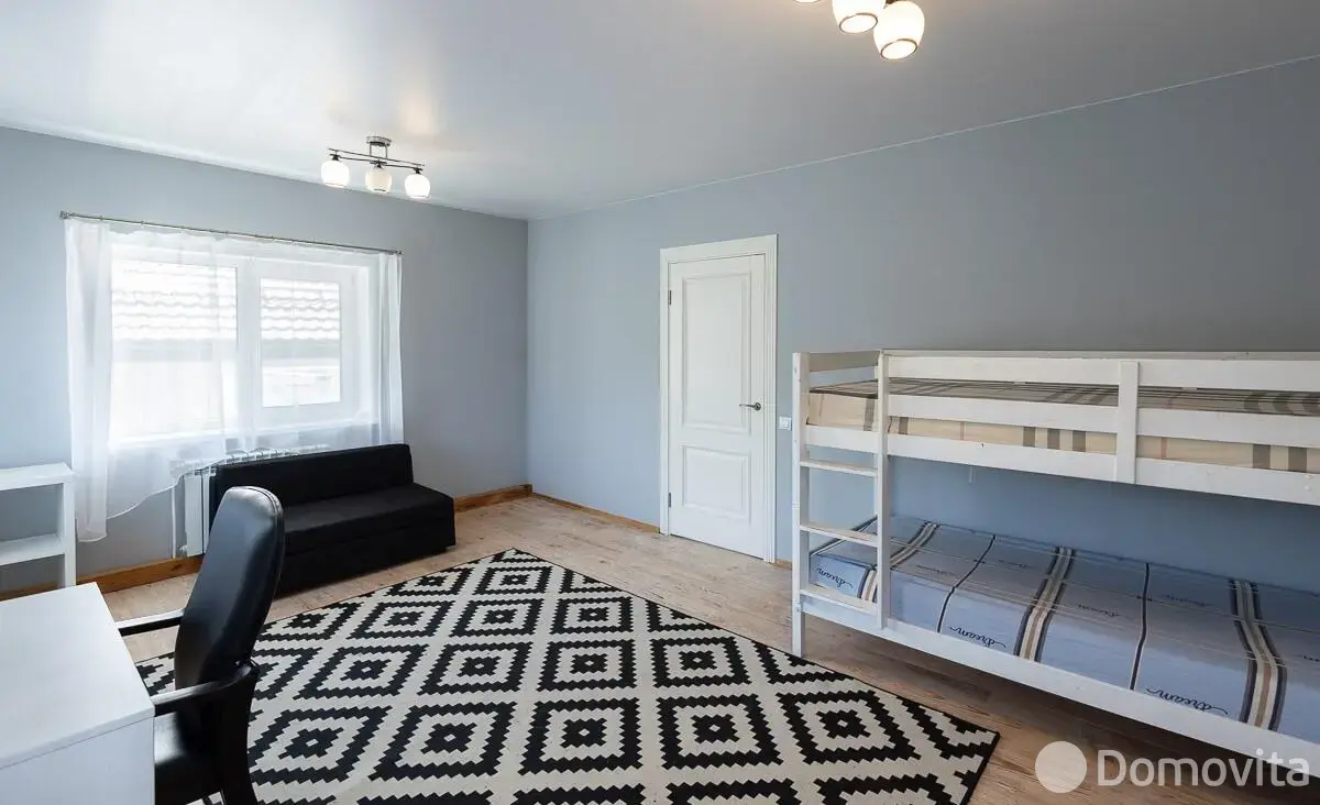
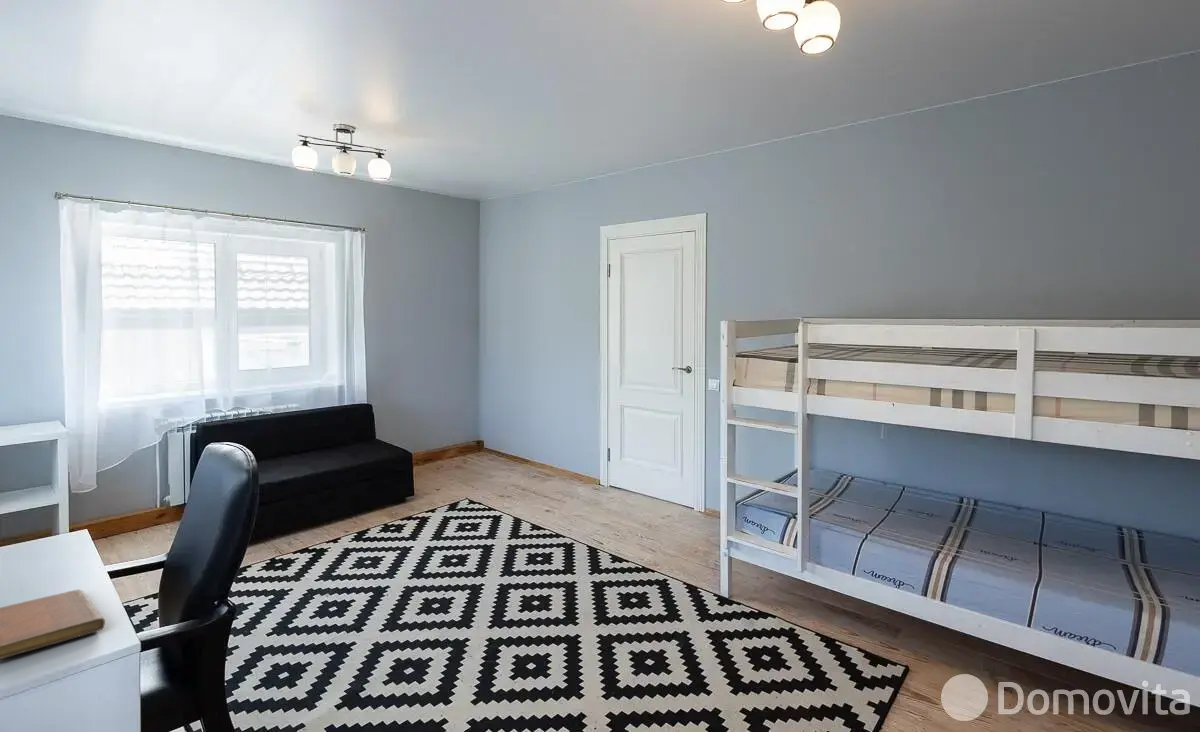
+ notebook [0,589,106,660]
